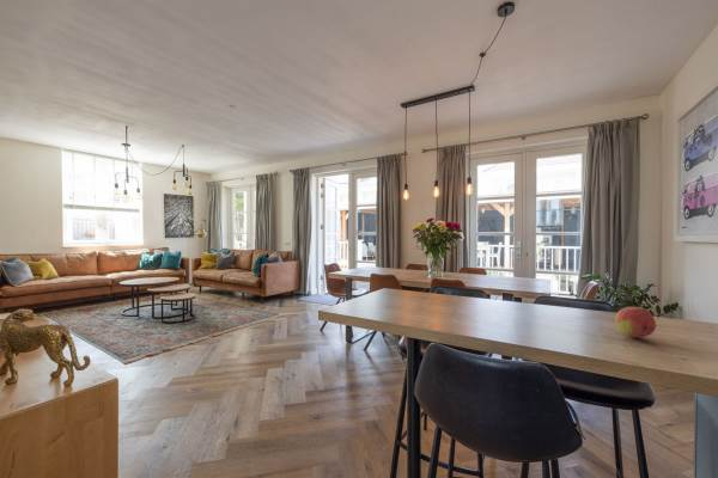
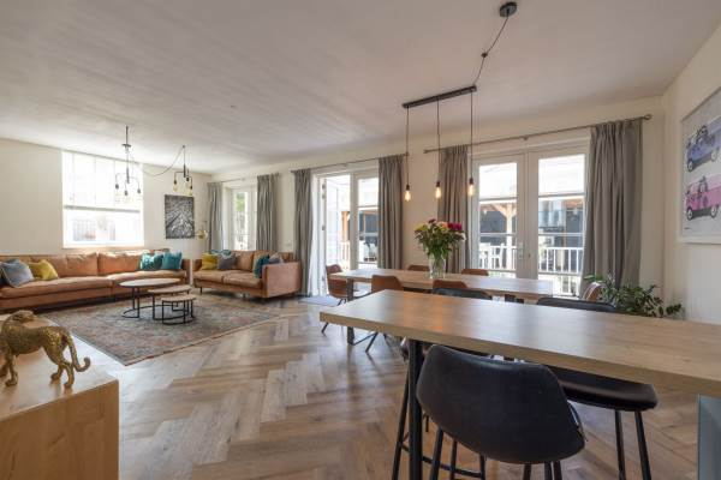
- fruit [614,306,657,339]
